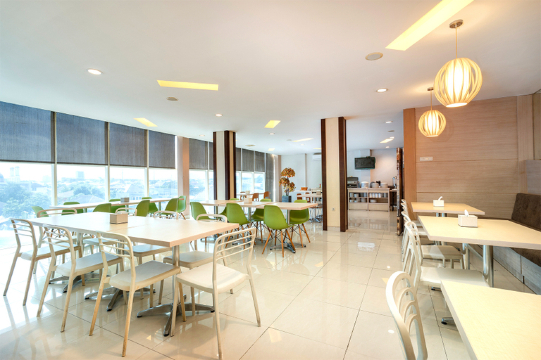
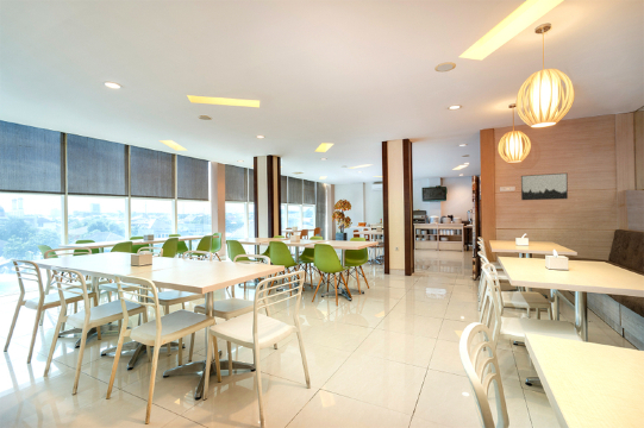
+ wall art [520,172,569,201]
